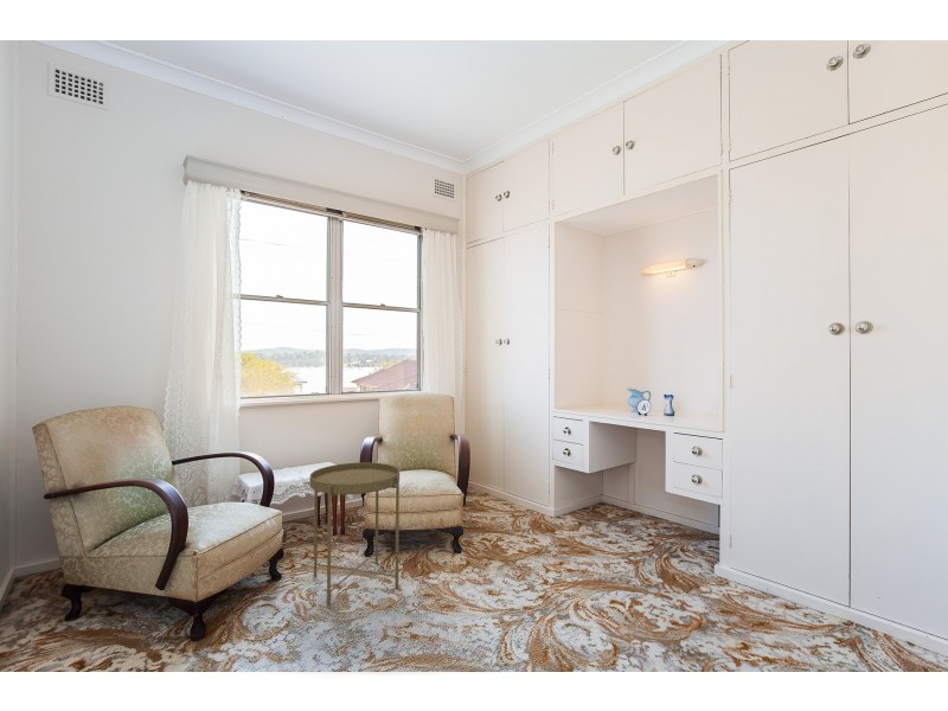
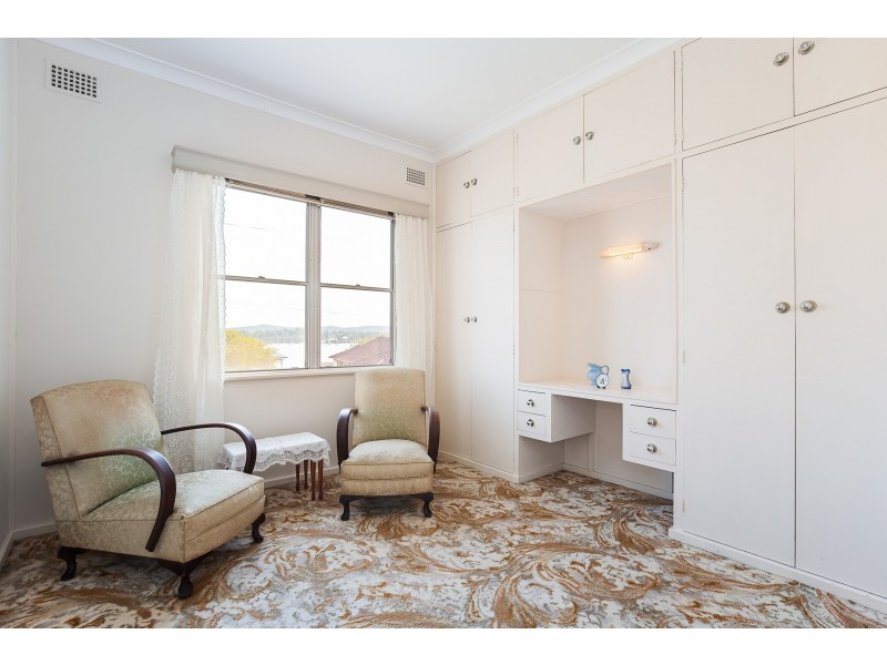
- side table [309,461,401,607]
